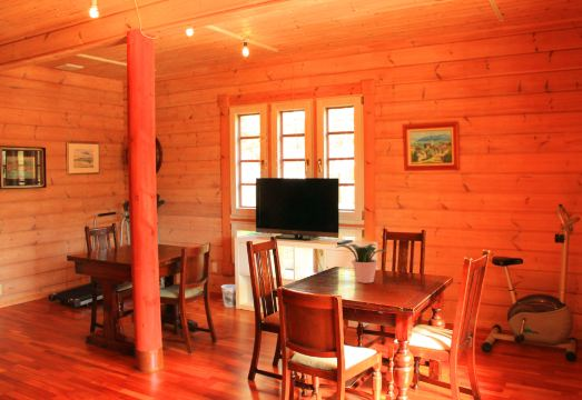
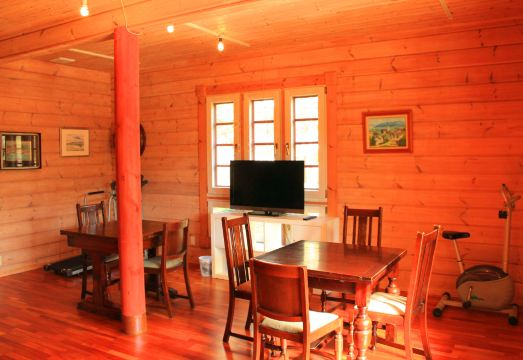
- potted plant [334,243,387,284]
